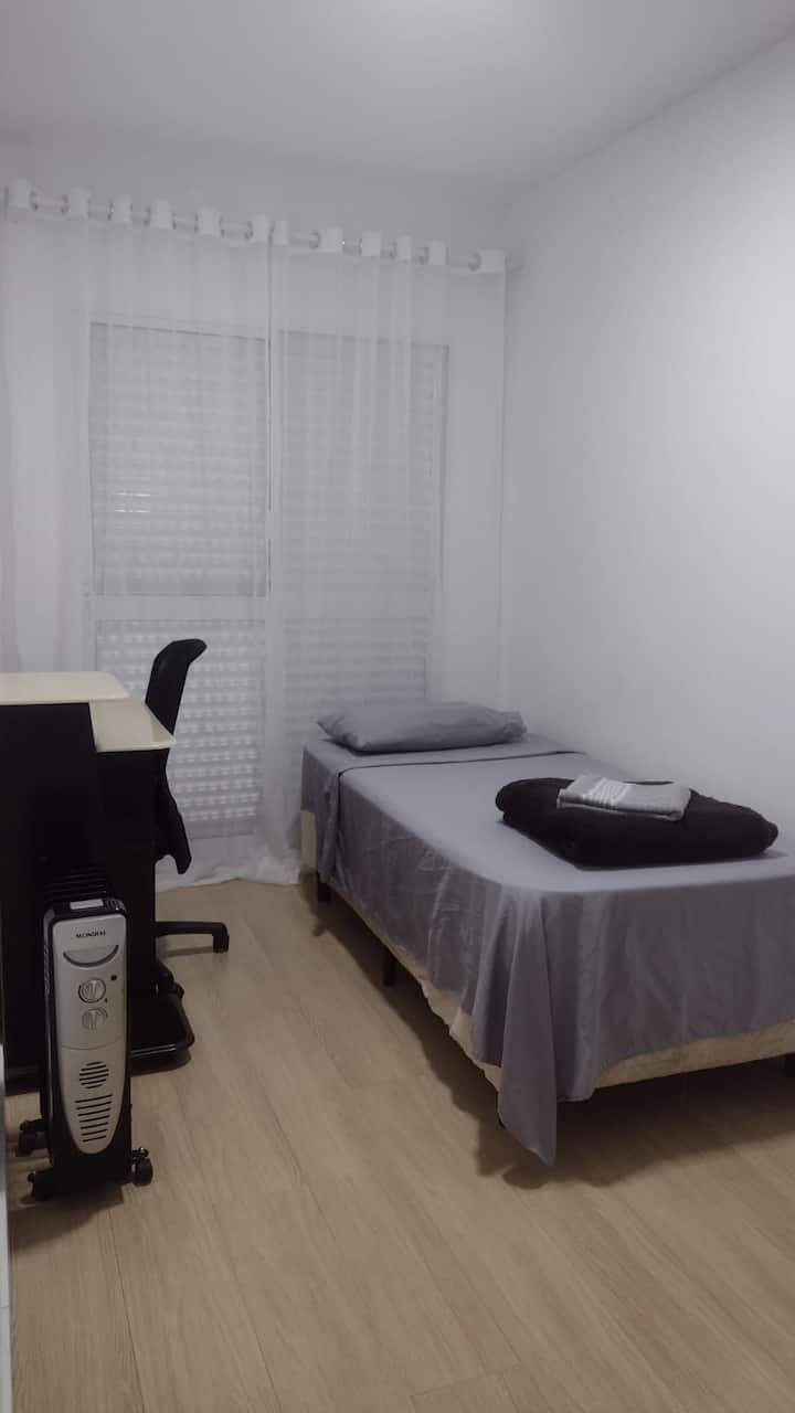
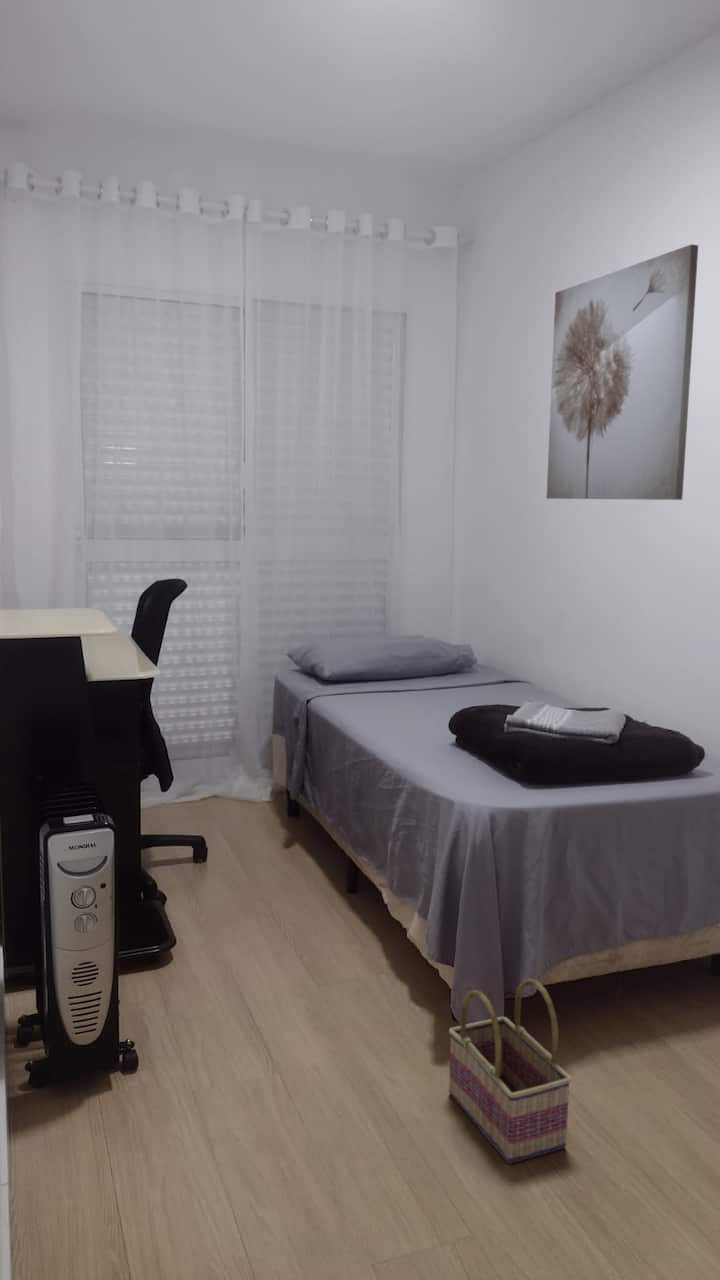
+ wall art [546,243,699,501]
+ basket [448,977,573,1165]
